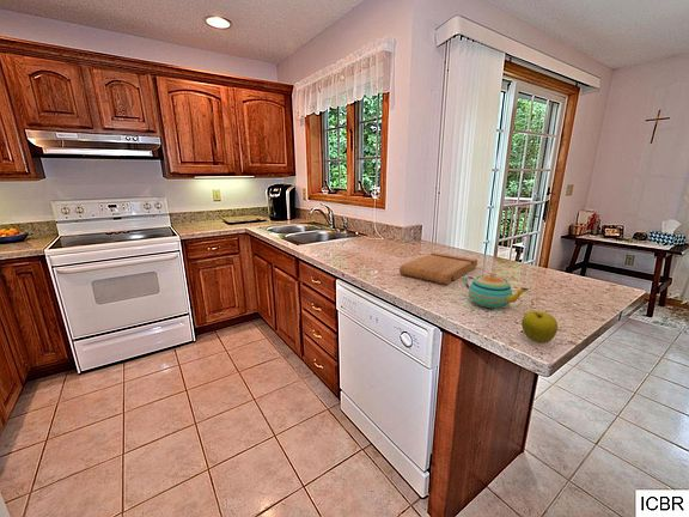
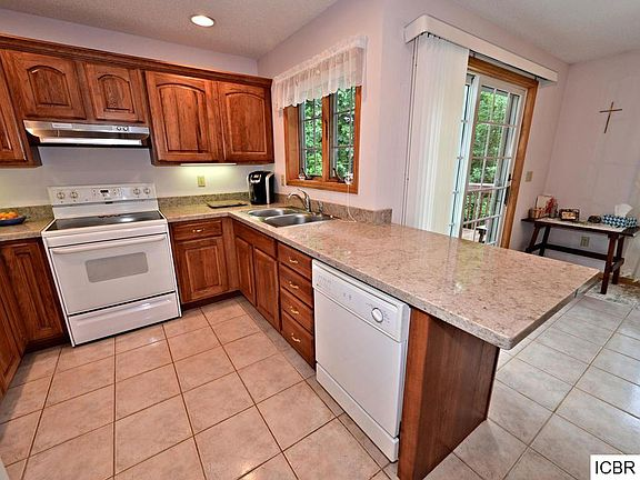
- cutting board [398,251,478,286]
- teapot [462,272,530,310]
- fruit [520,310,559,345]
